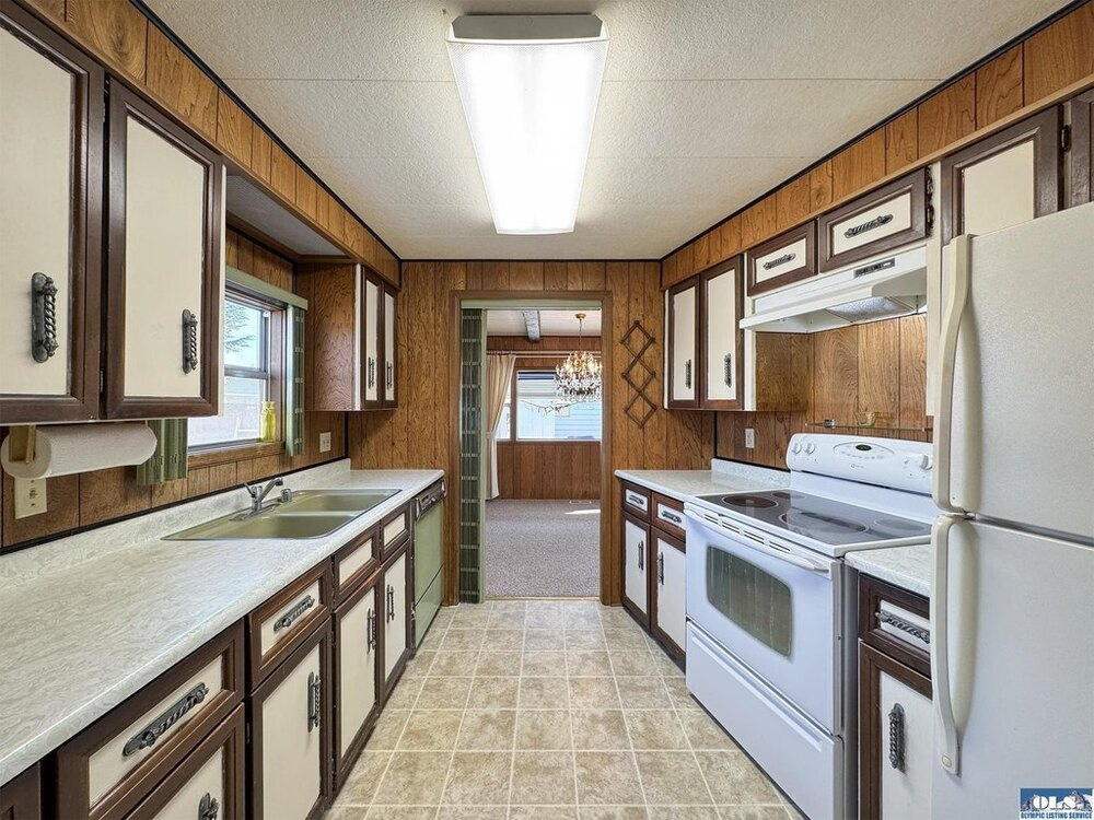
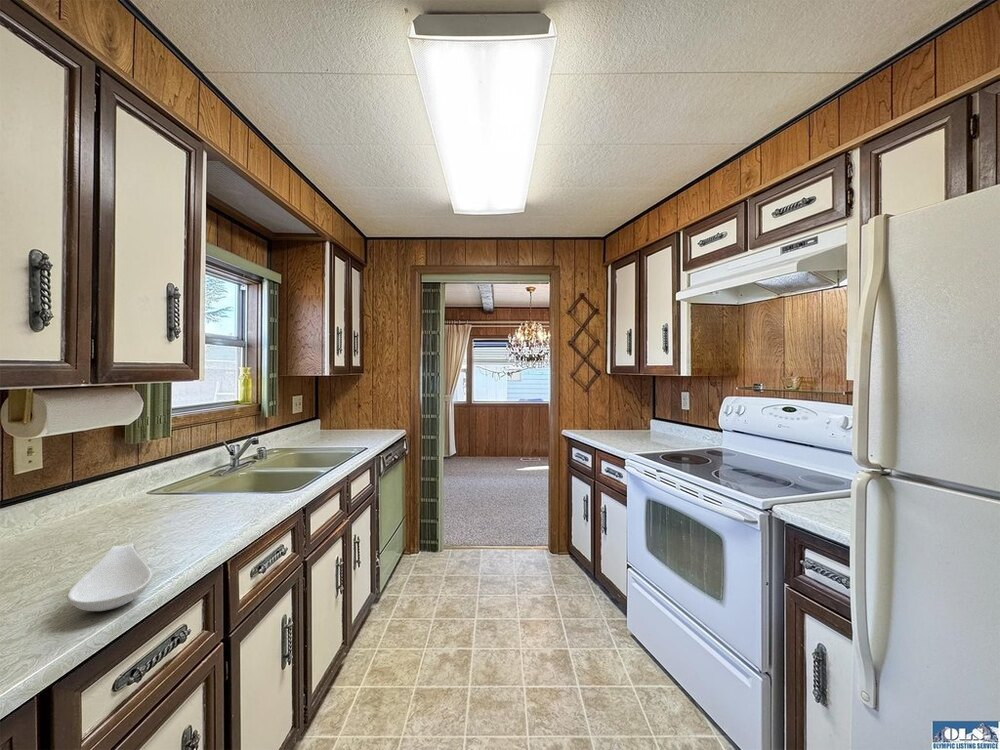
+ spoon rest [66,542,153,612]
